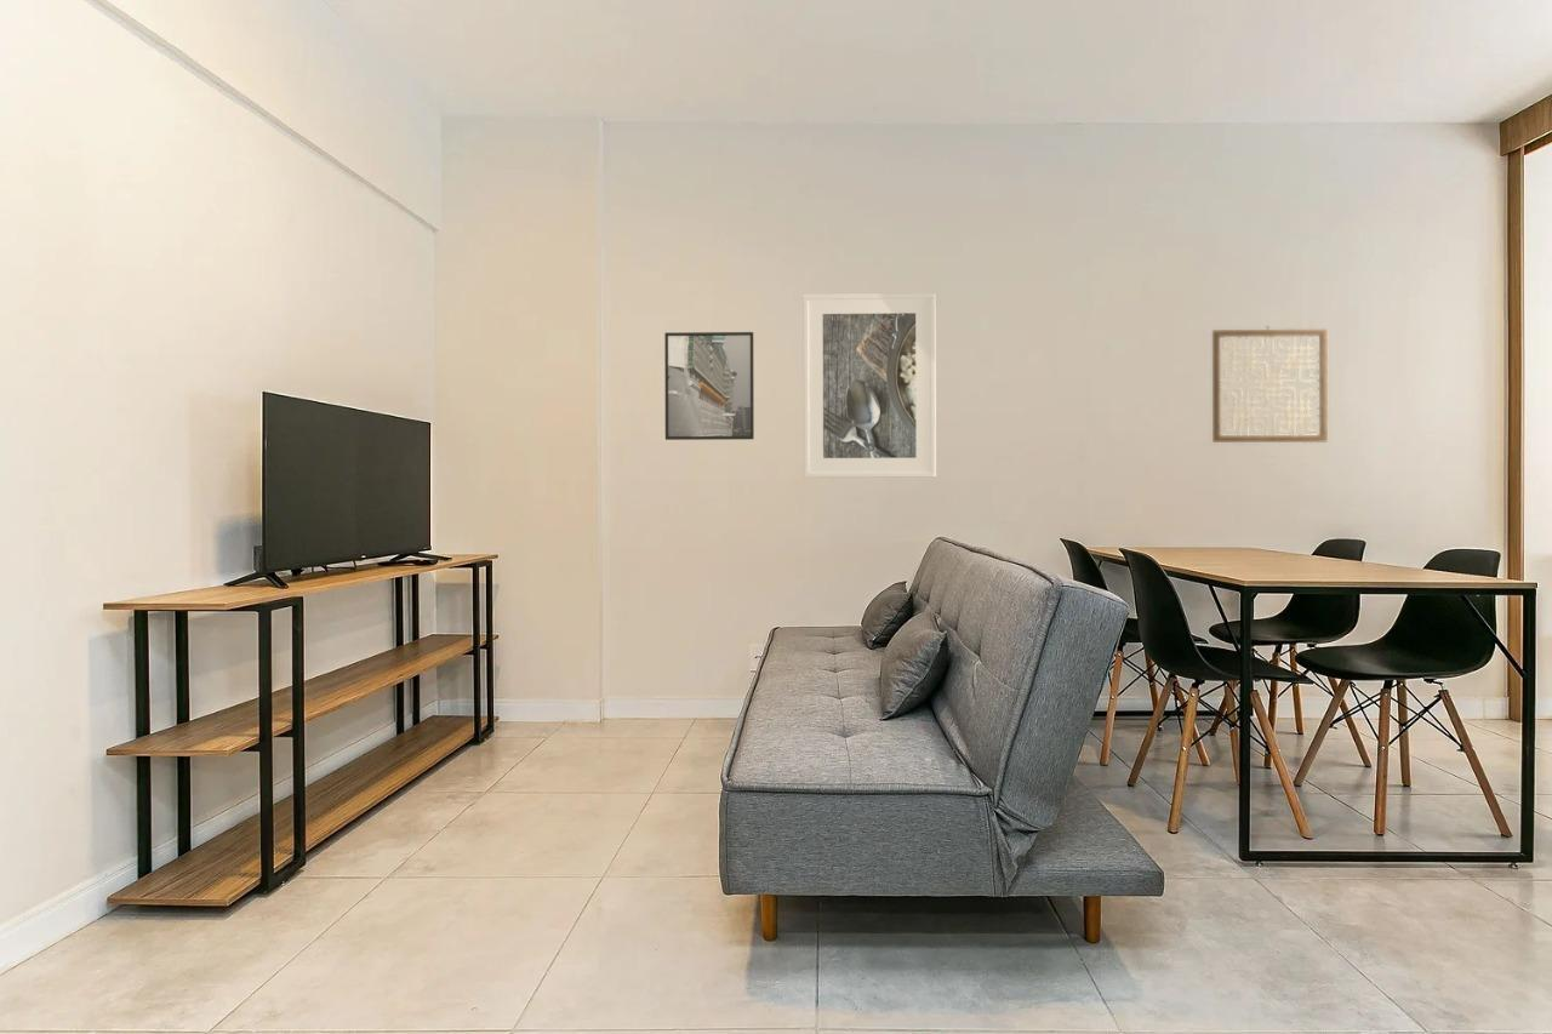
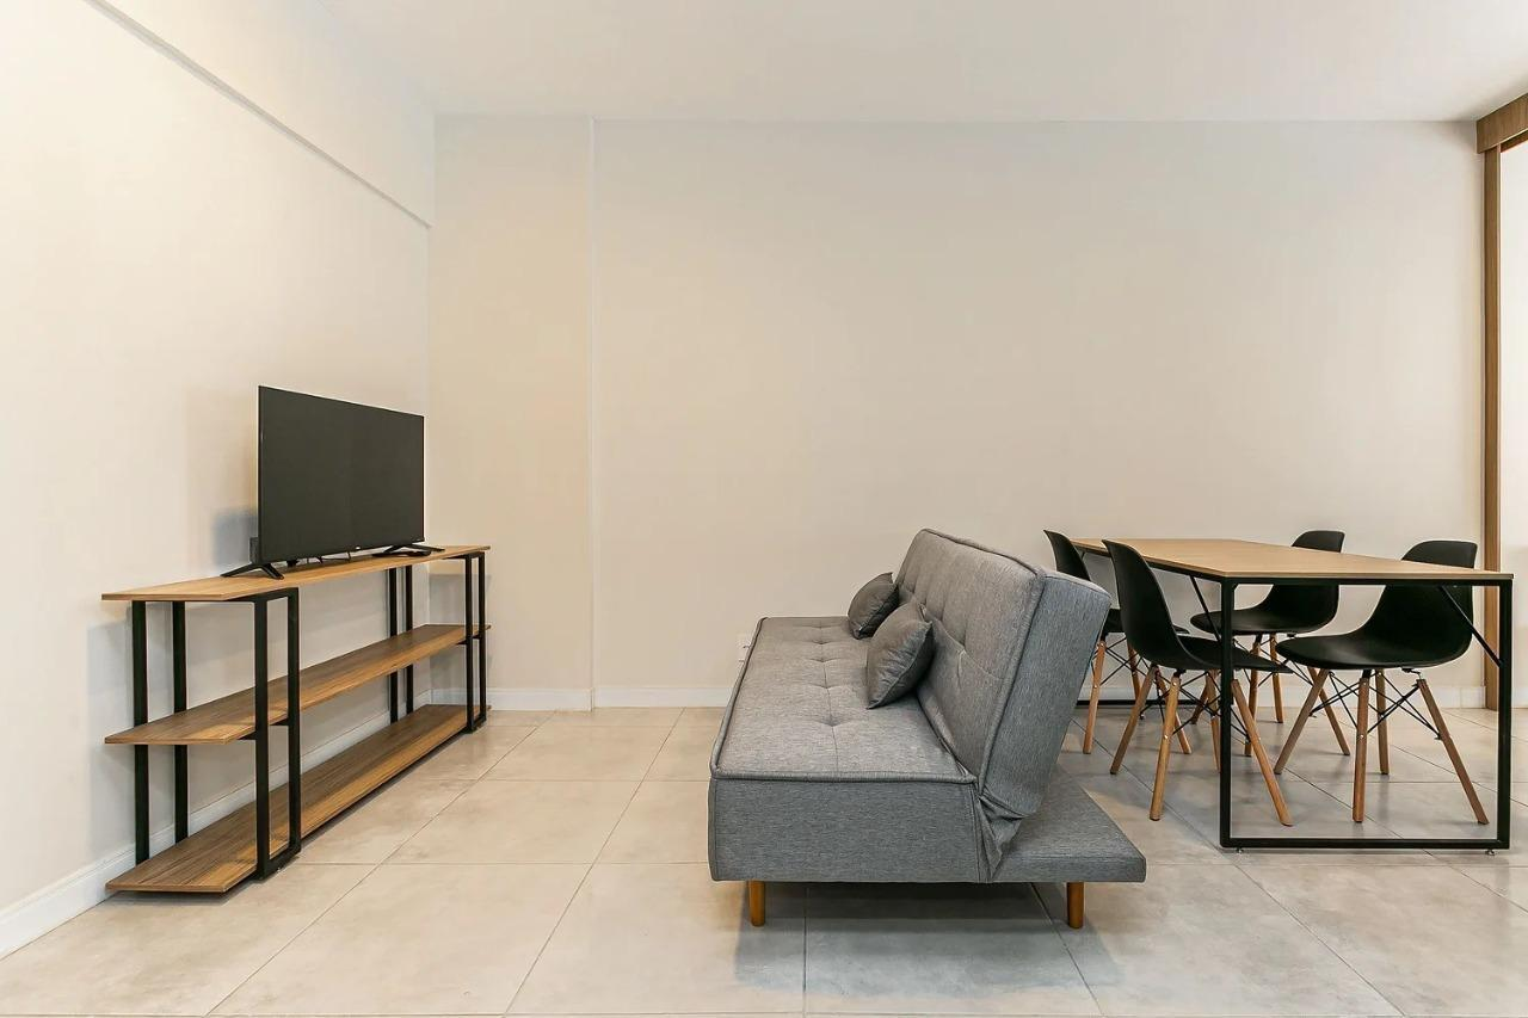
- wall art [1211,325,1329,444]
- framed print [801,292,937,479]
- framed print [663,331,755,441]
